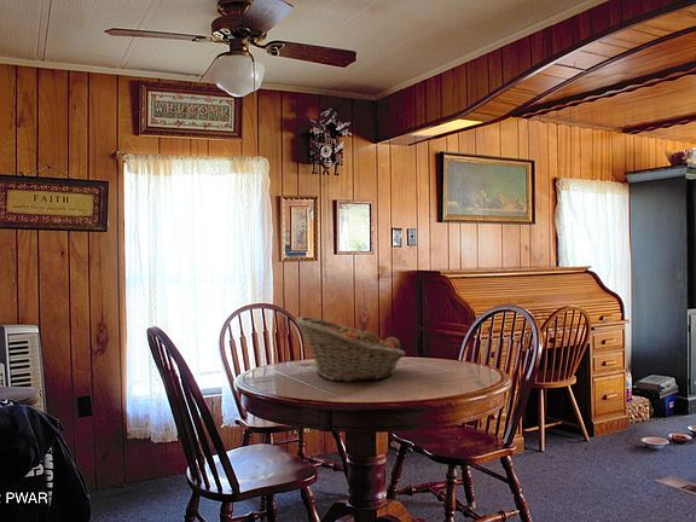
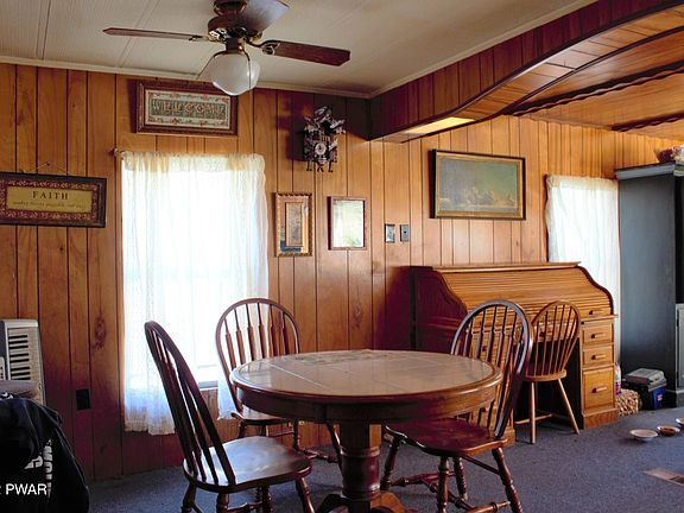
- fruit basket [294,315,407,383]
